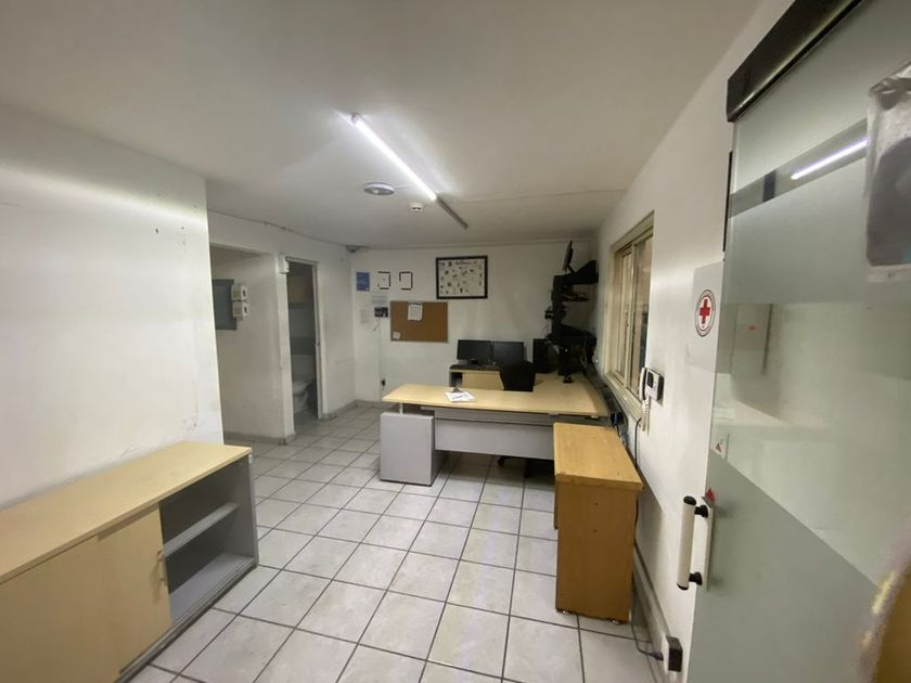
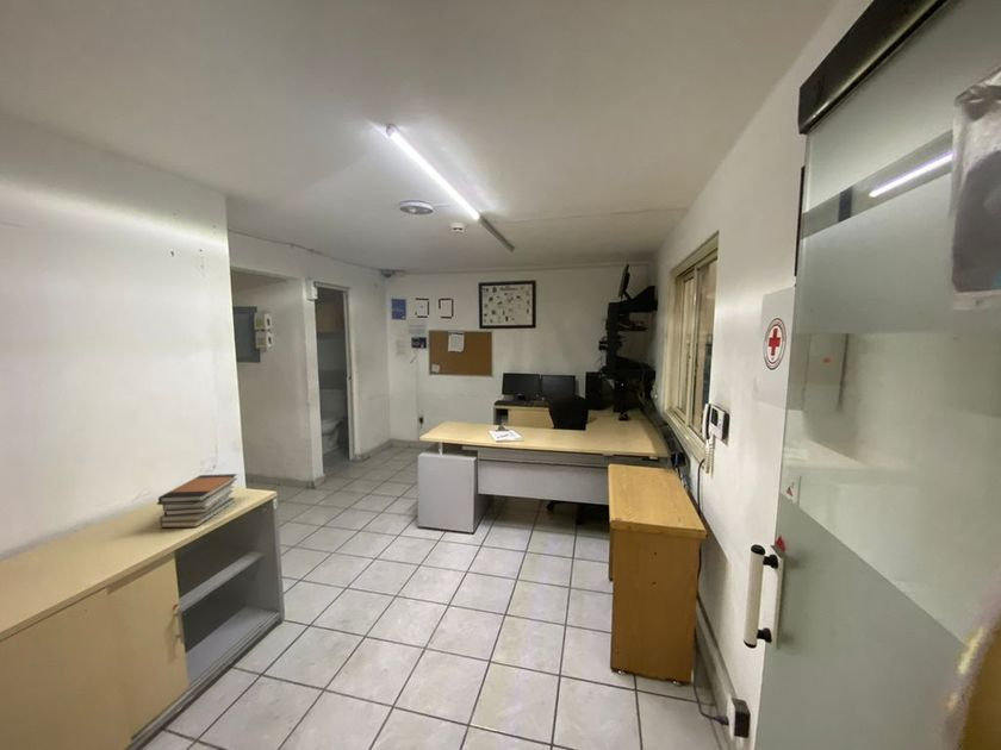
+ book stack [156,473,238,529]
